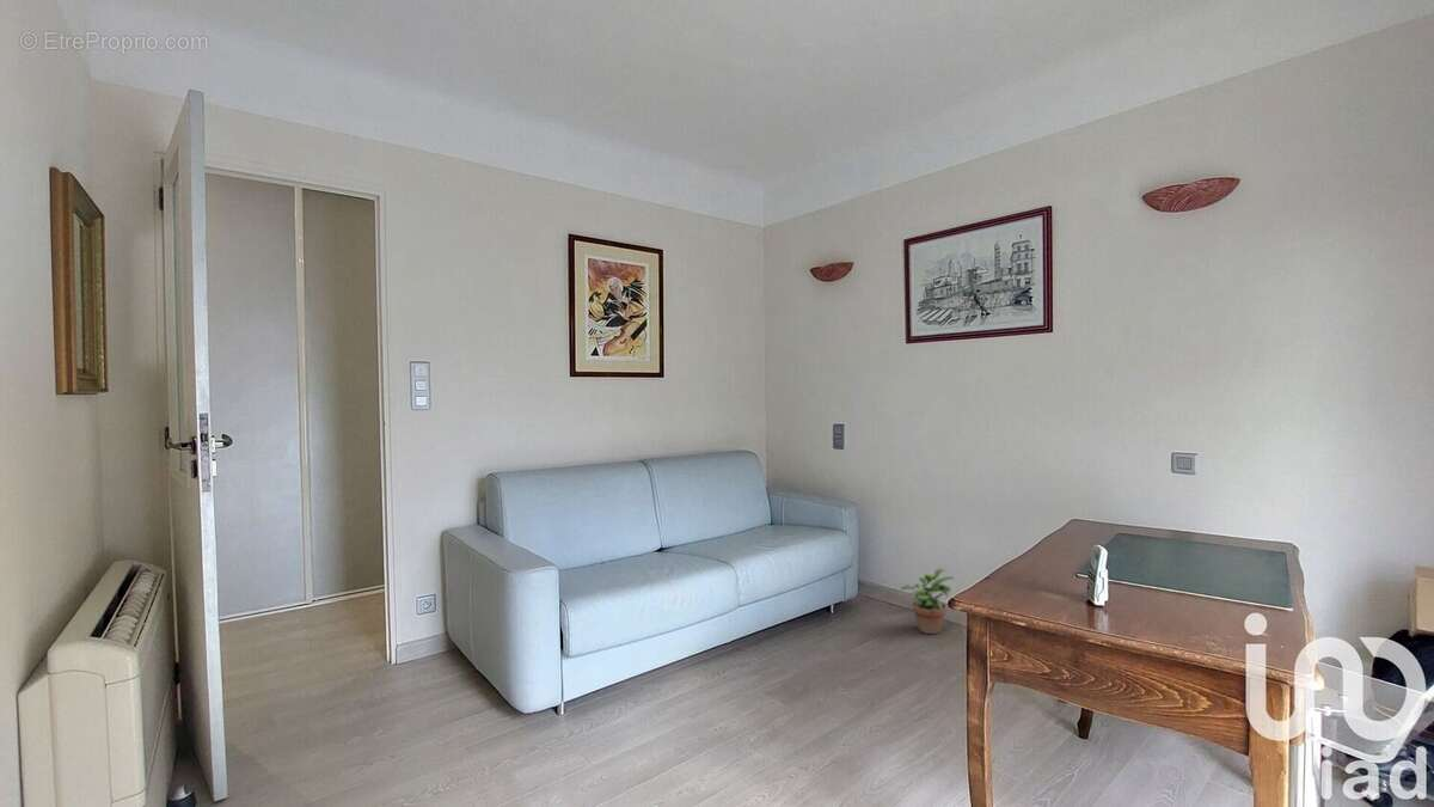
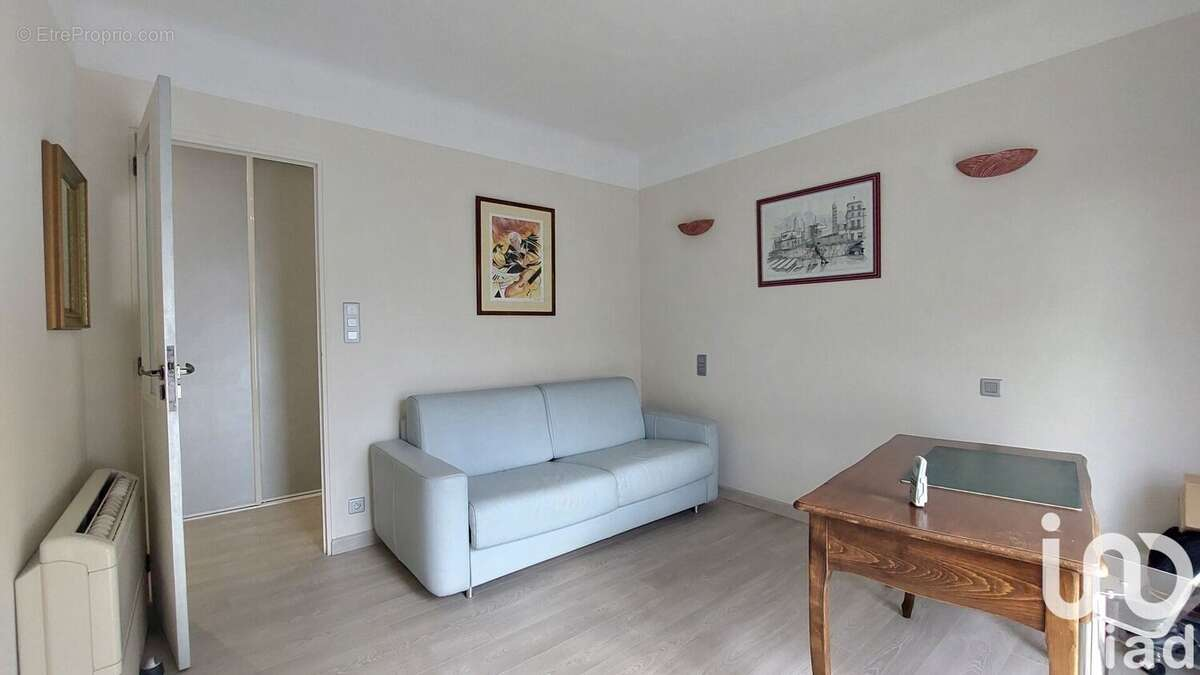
- potted plant [900,568,955,635]
